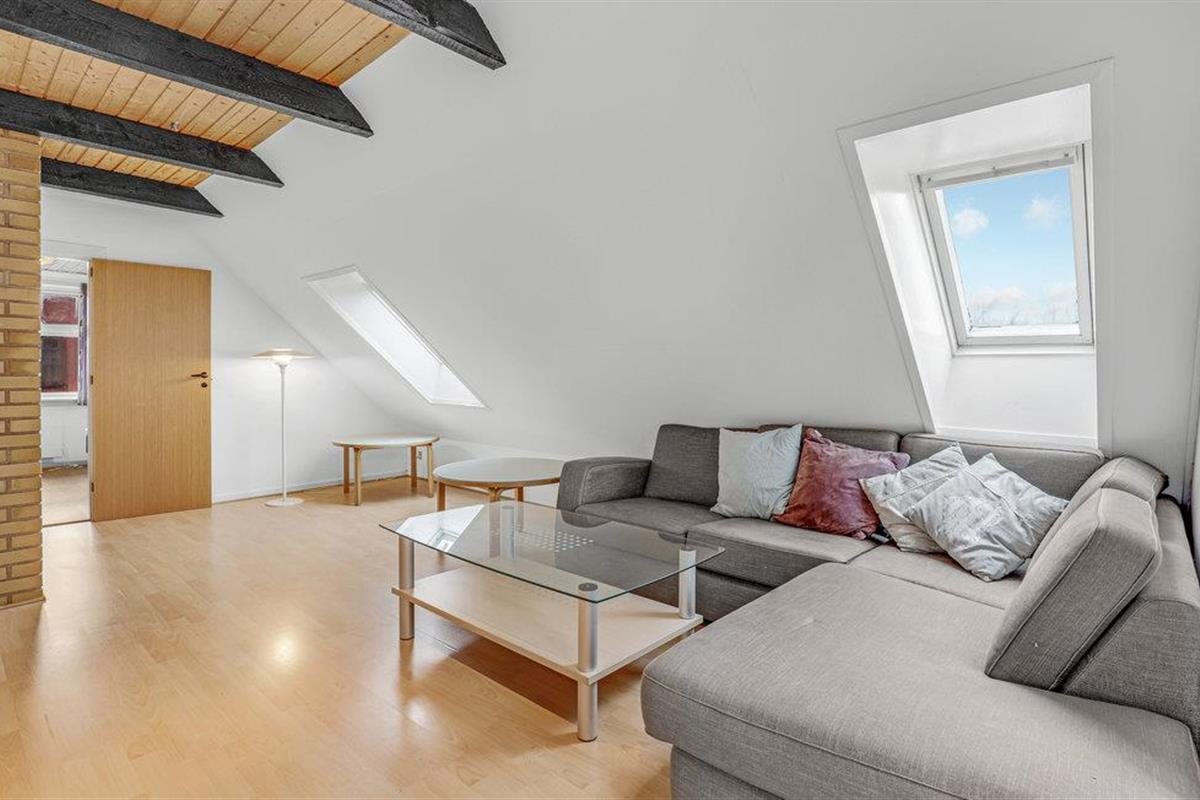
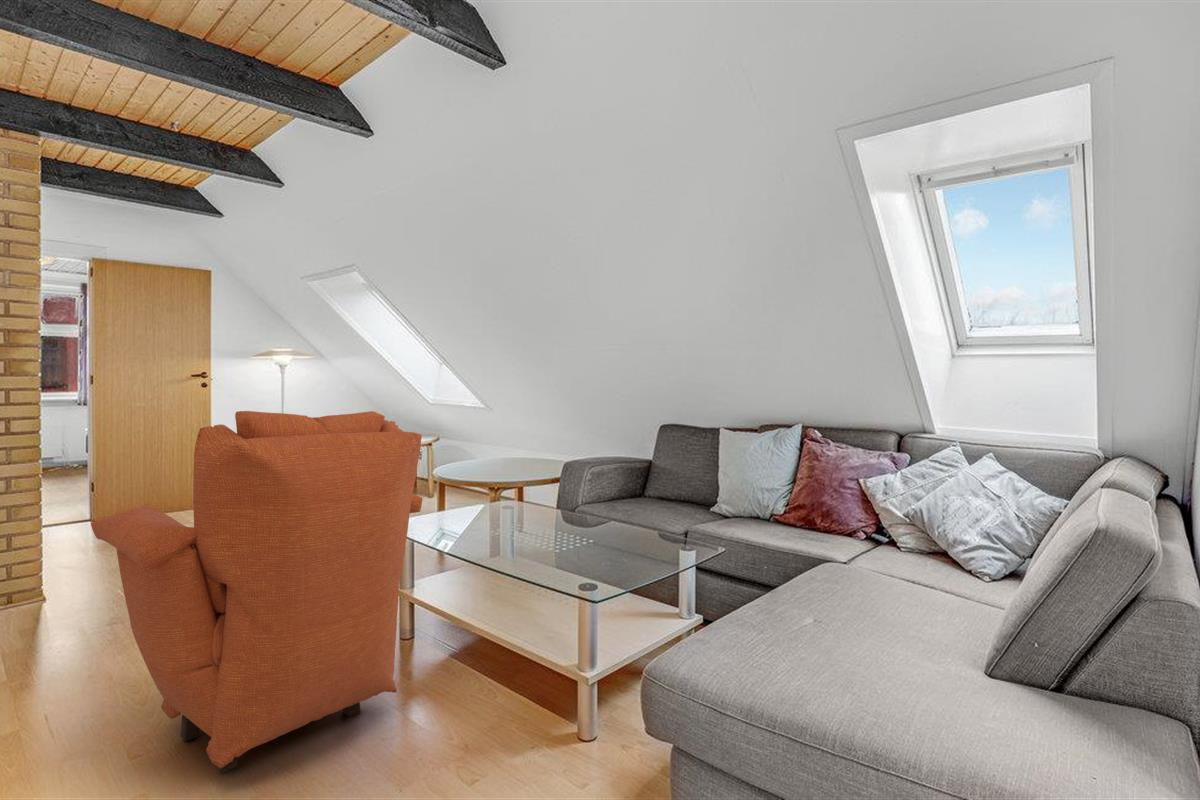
+ armchair [90,410,423,773]
